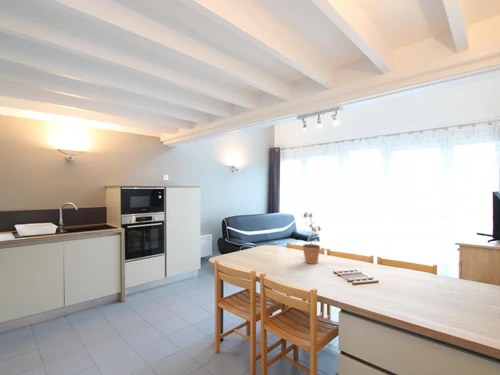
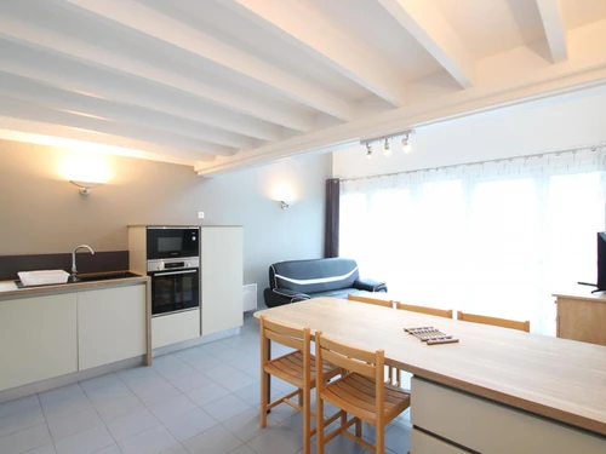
- potted plant [302,212,322,265]
